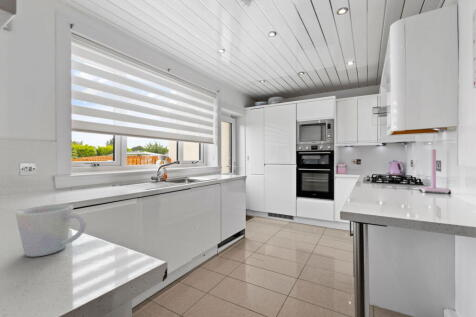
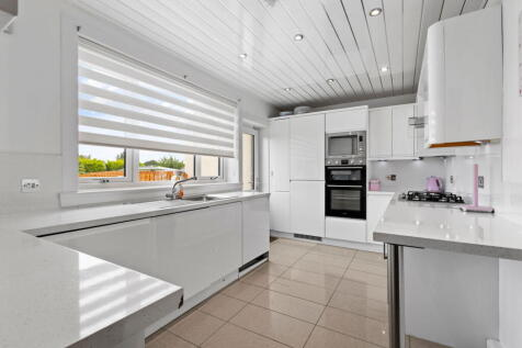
- mug [15,203,87,258]
